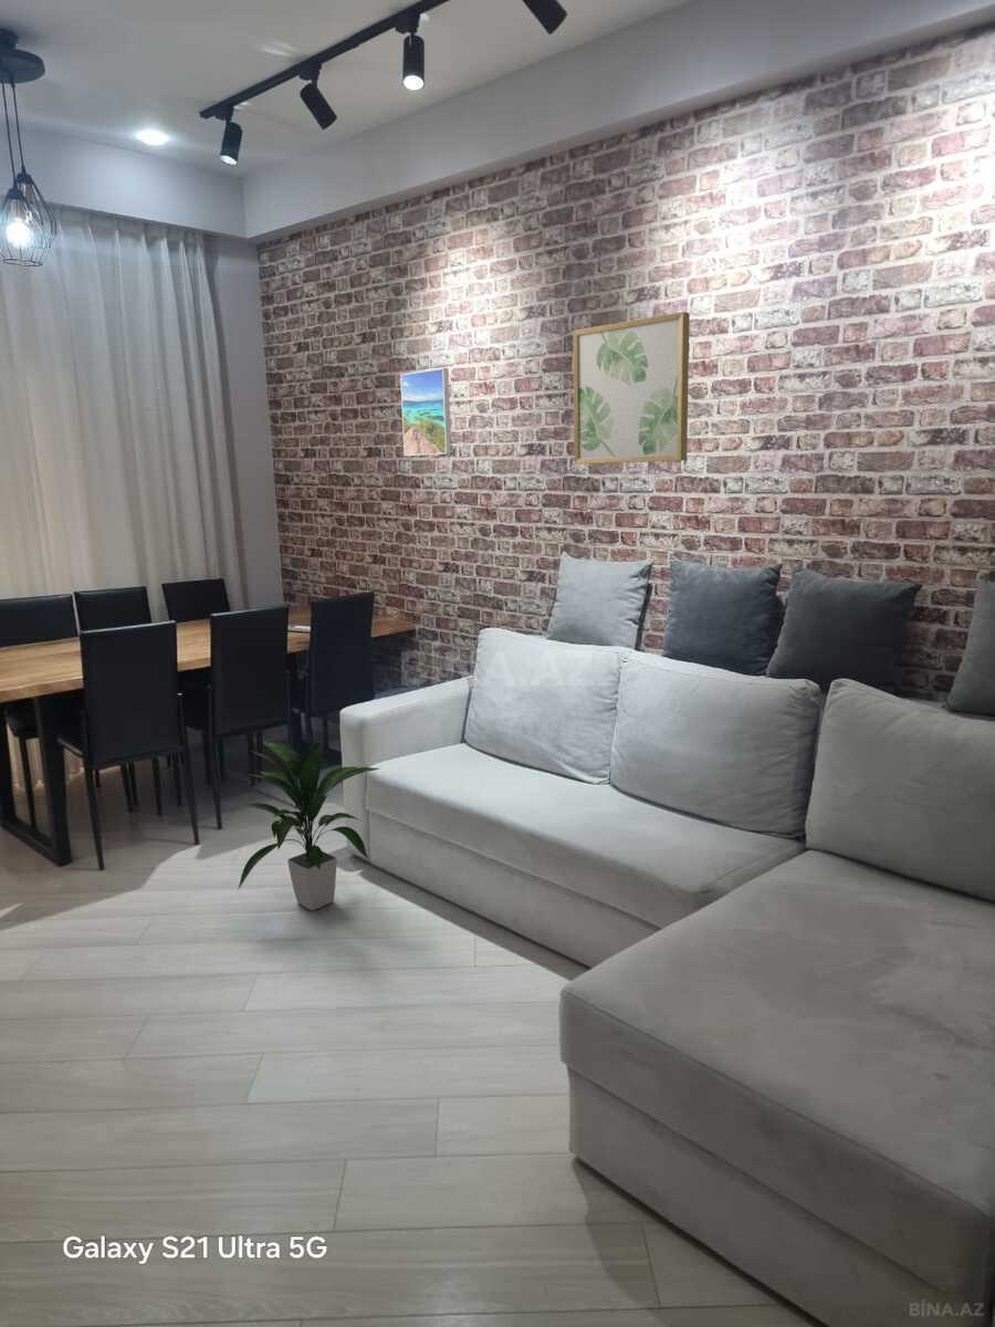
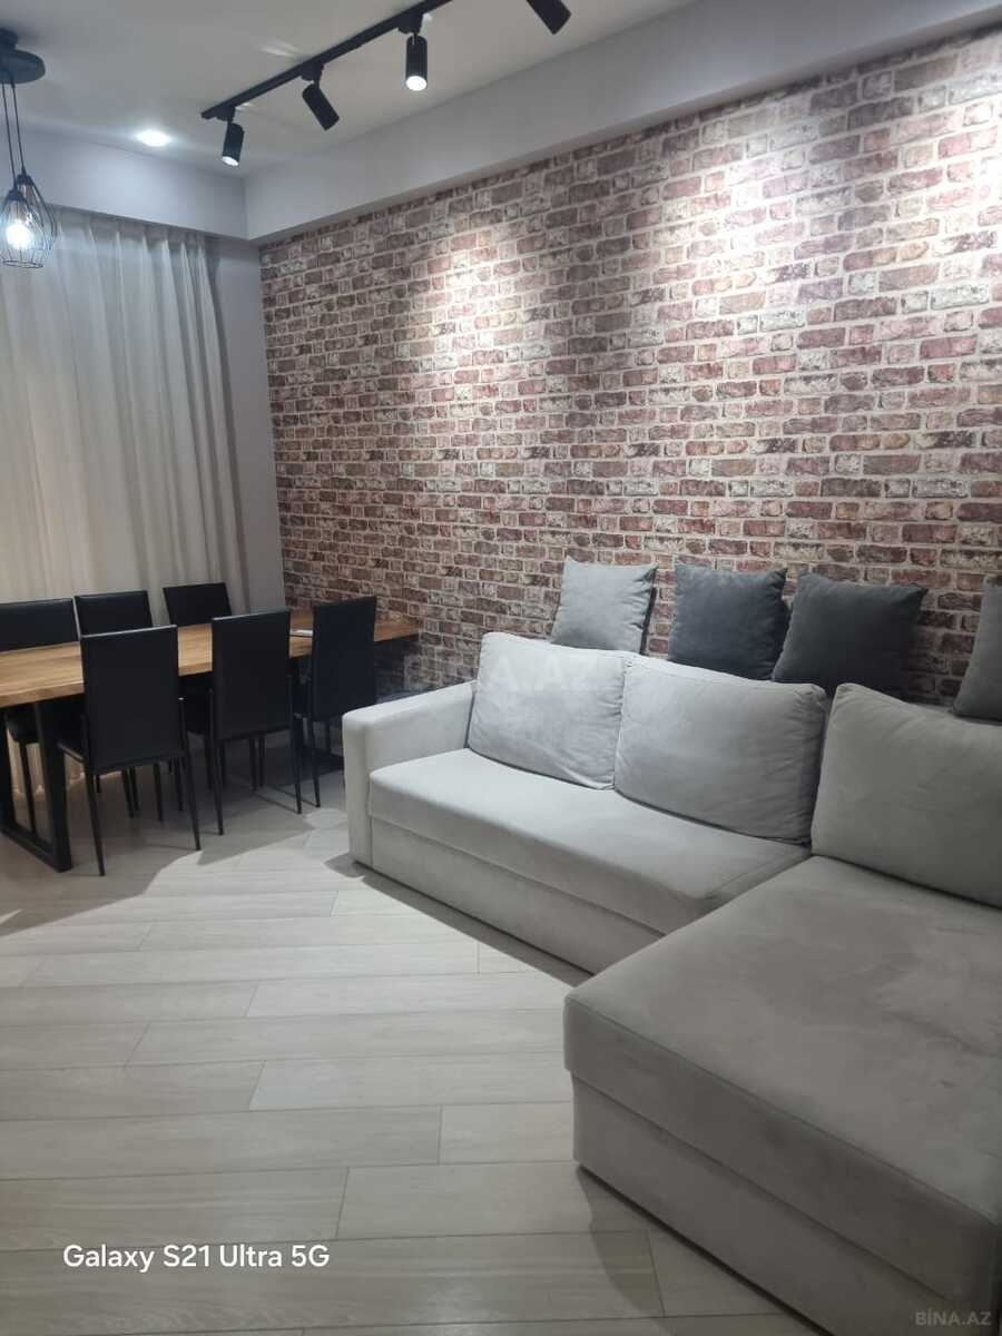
- indoor plant [235,734,380,911]
- wall art [573,311,691,464]
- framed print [399,367,452,457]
